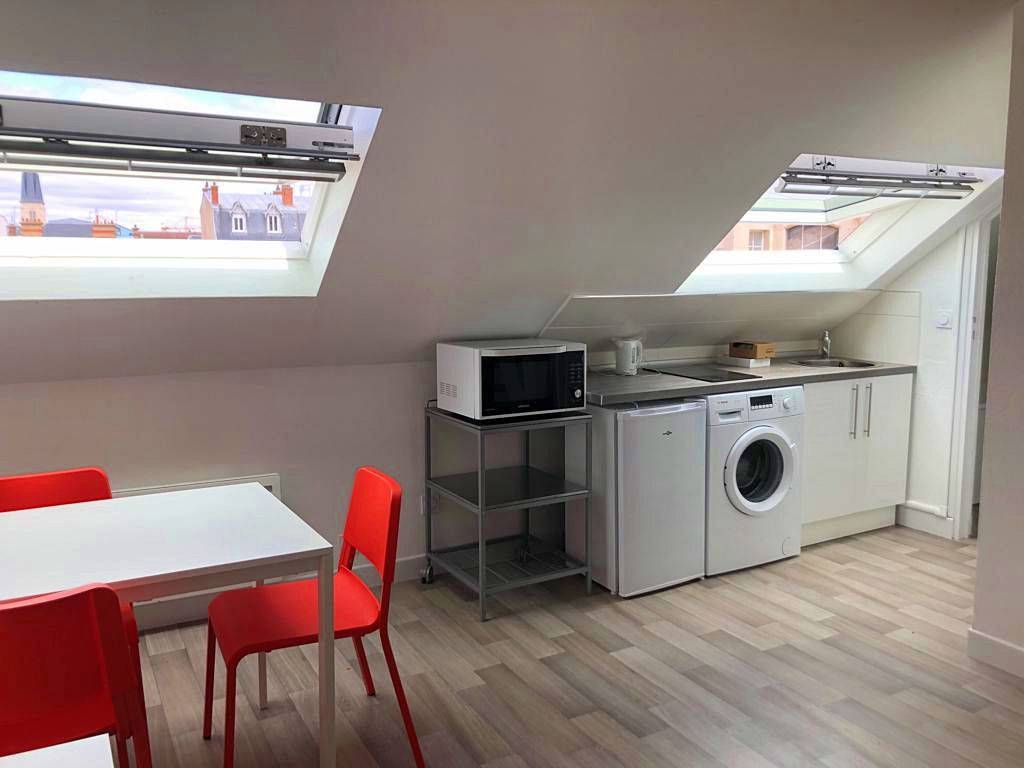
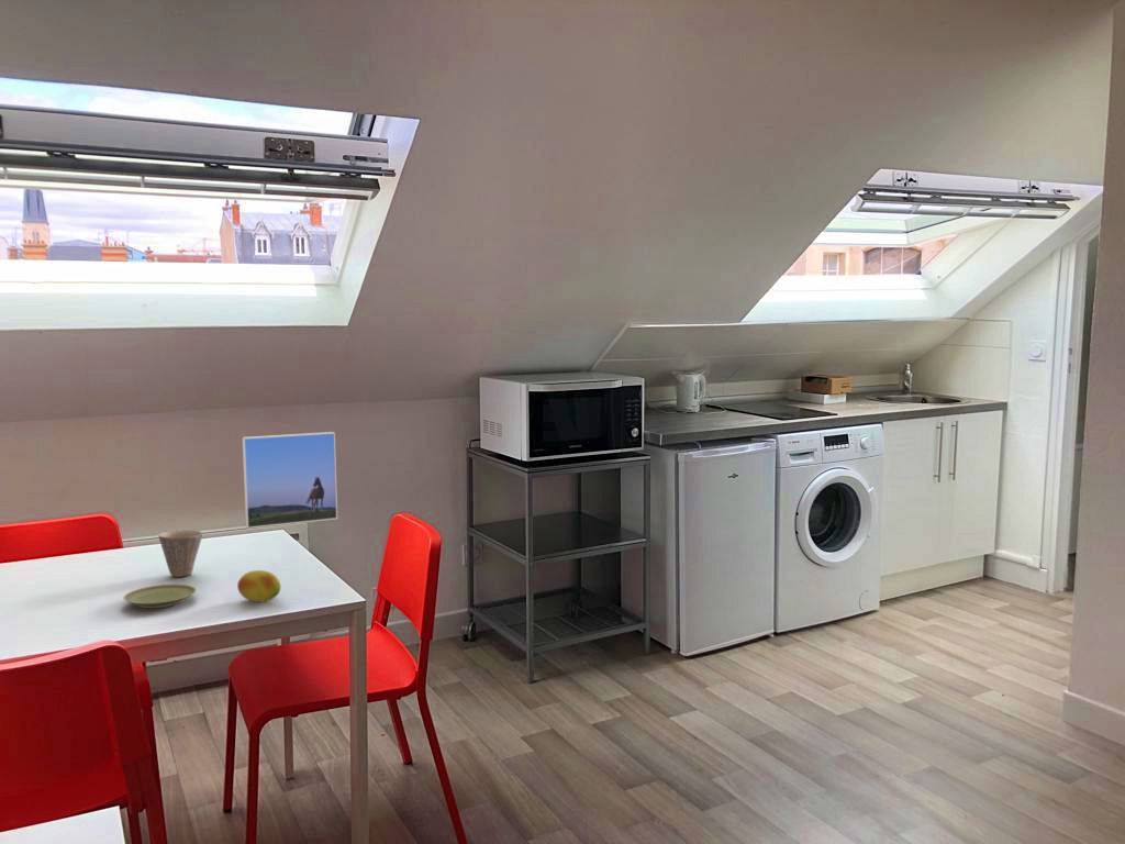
+ plate [122,582,198,609]
+ cup [157,530,203,578]
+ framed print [241,431,338,530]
+ fruit [236,569,281,603]
